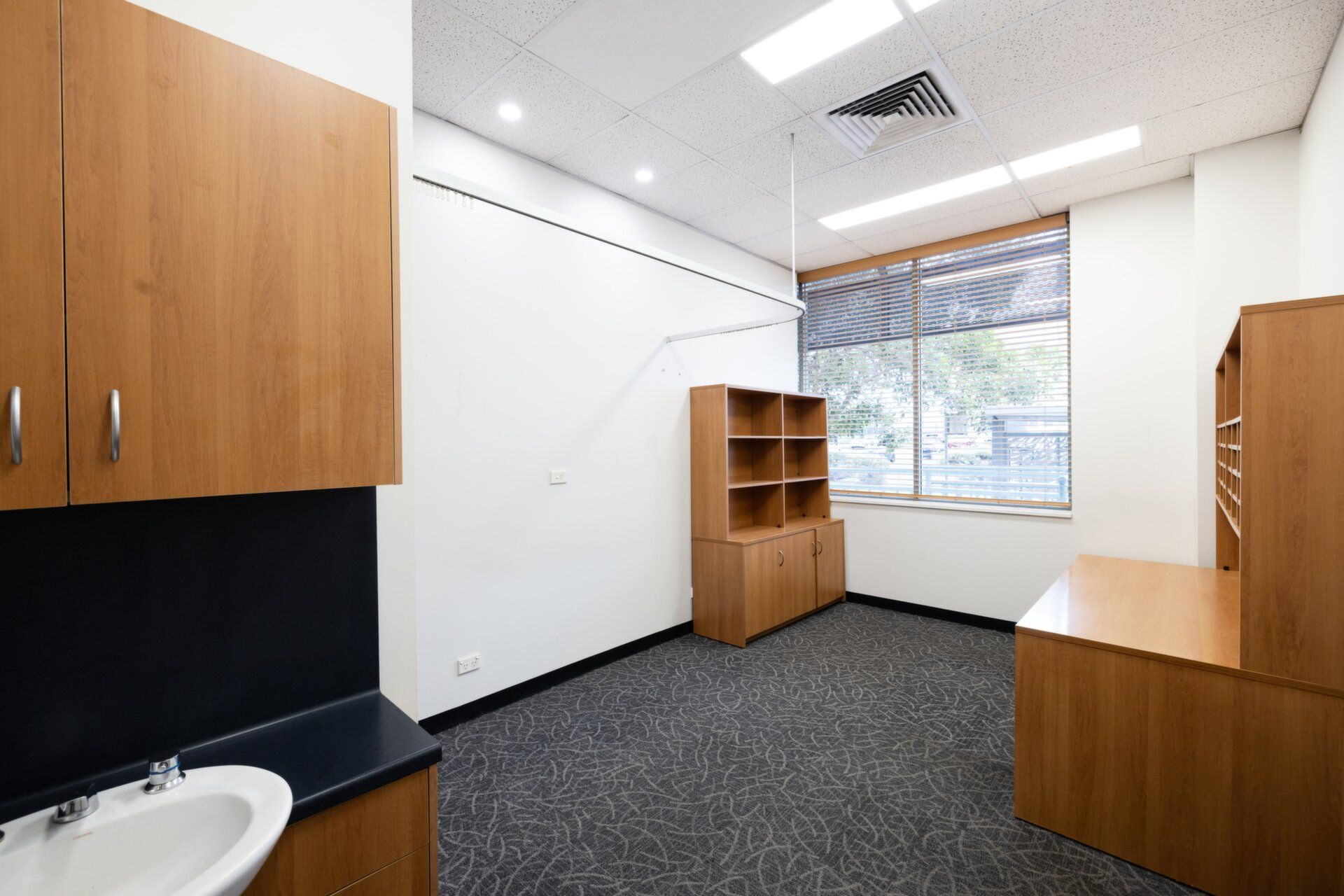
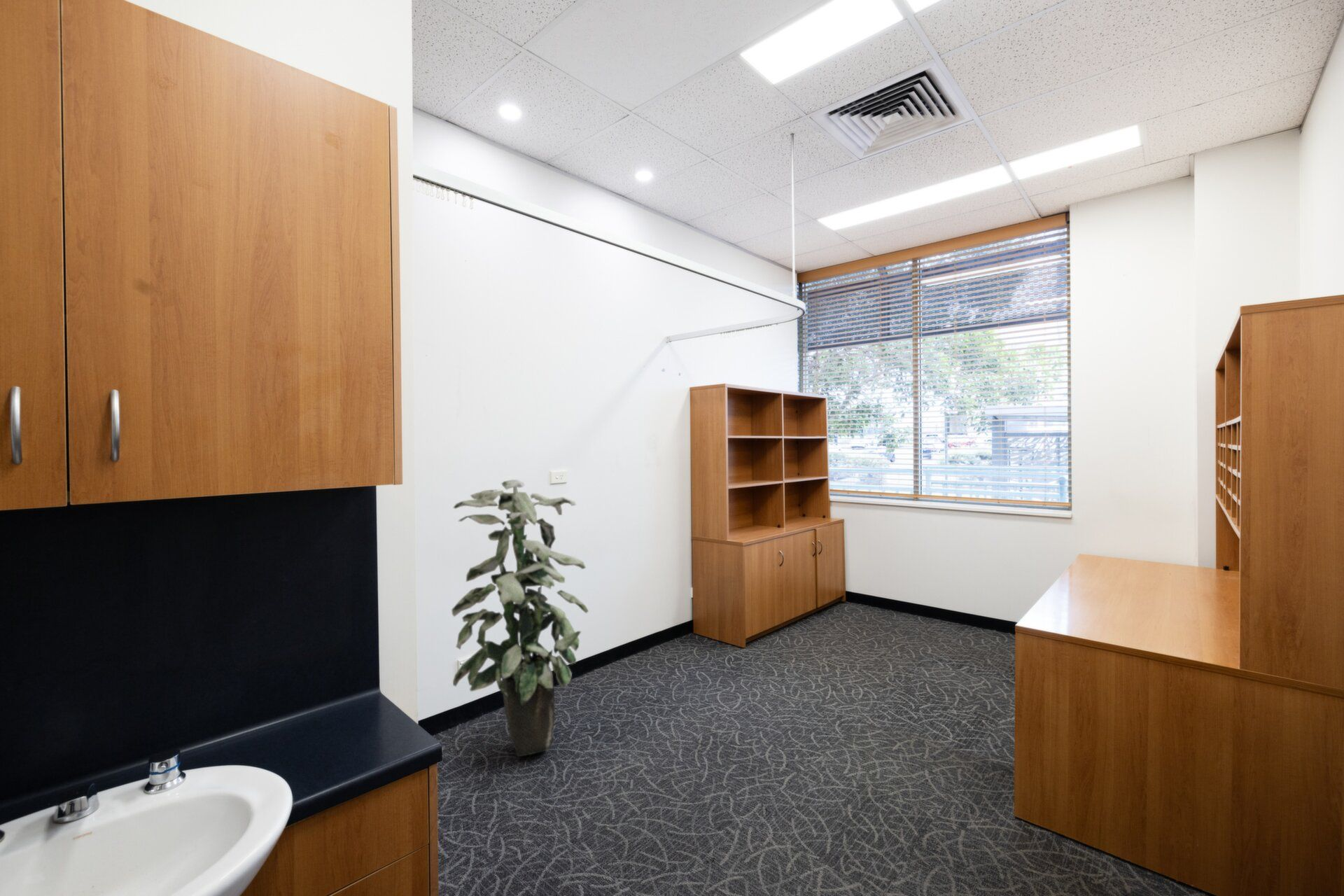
+ indoor plant [451,479,589,757]
